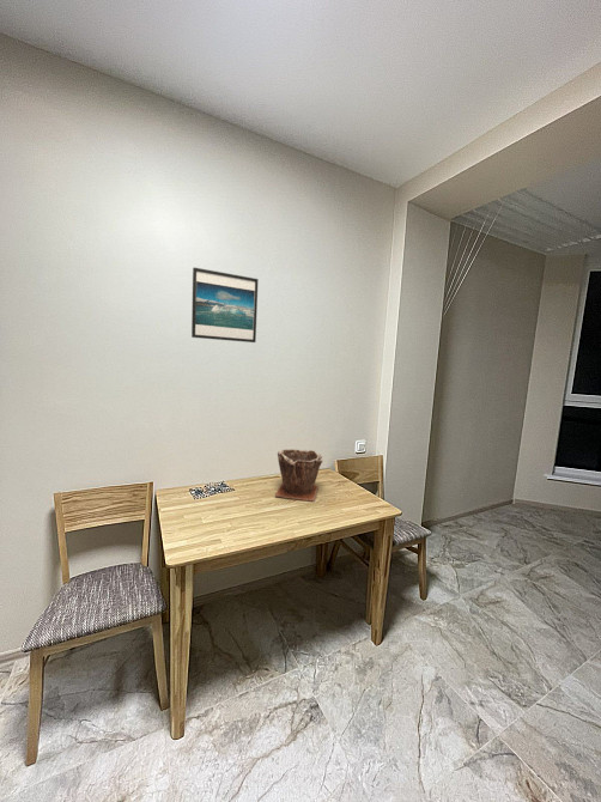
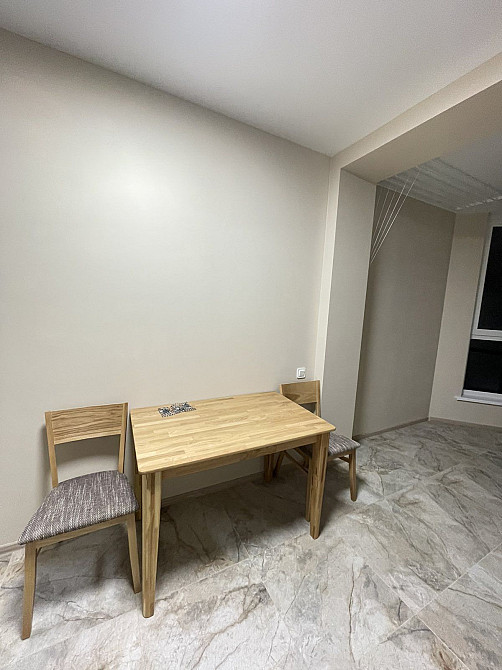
- plant pot [274,448,323,503]
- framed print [190,267,259,344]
